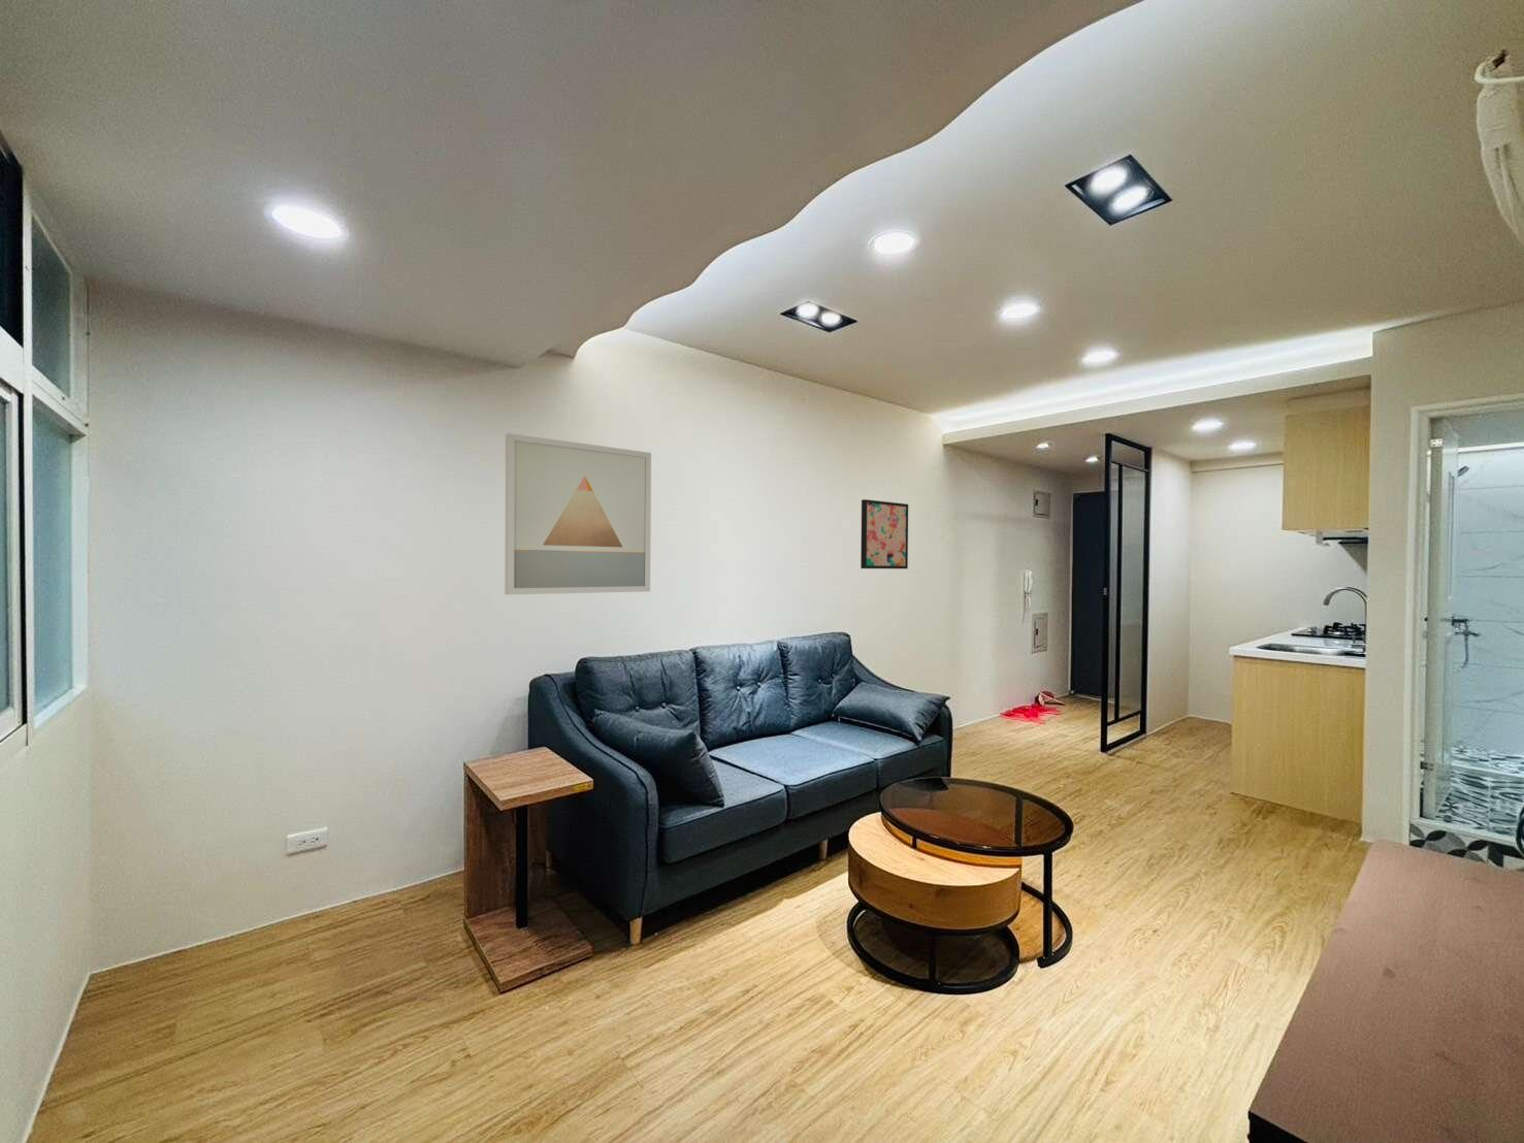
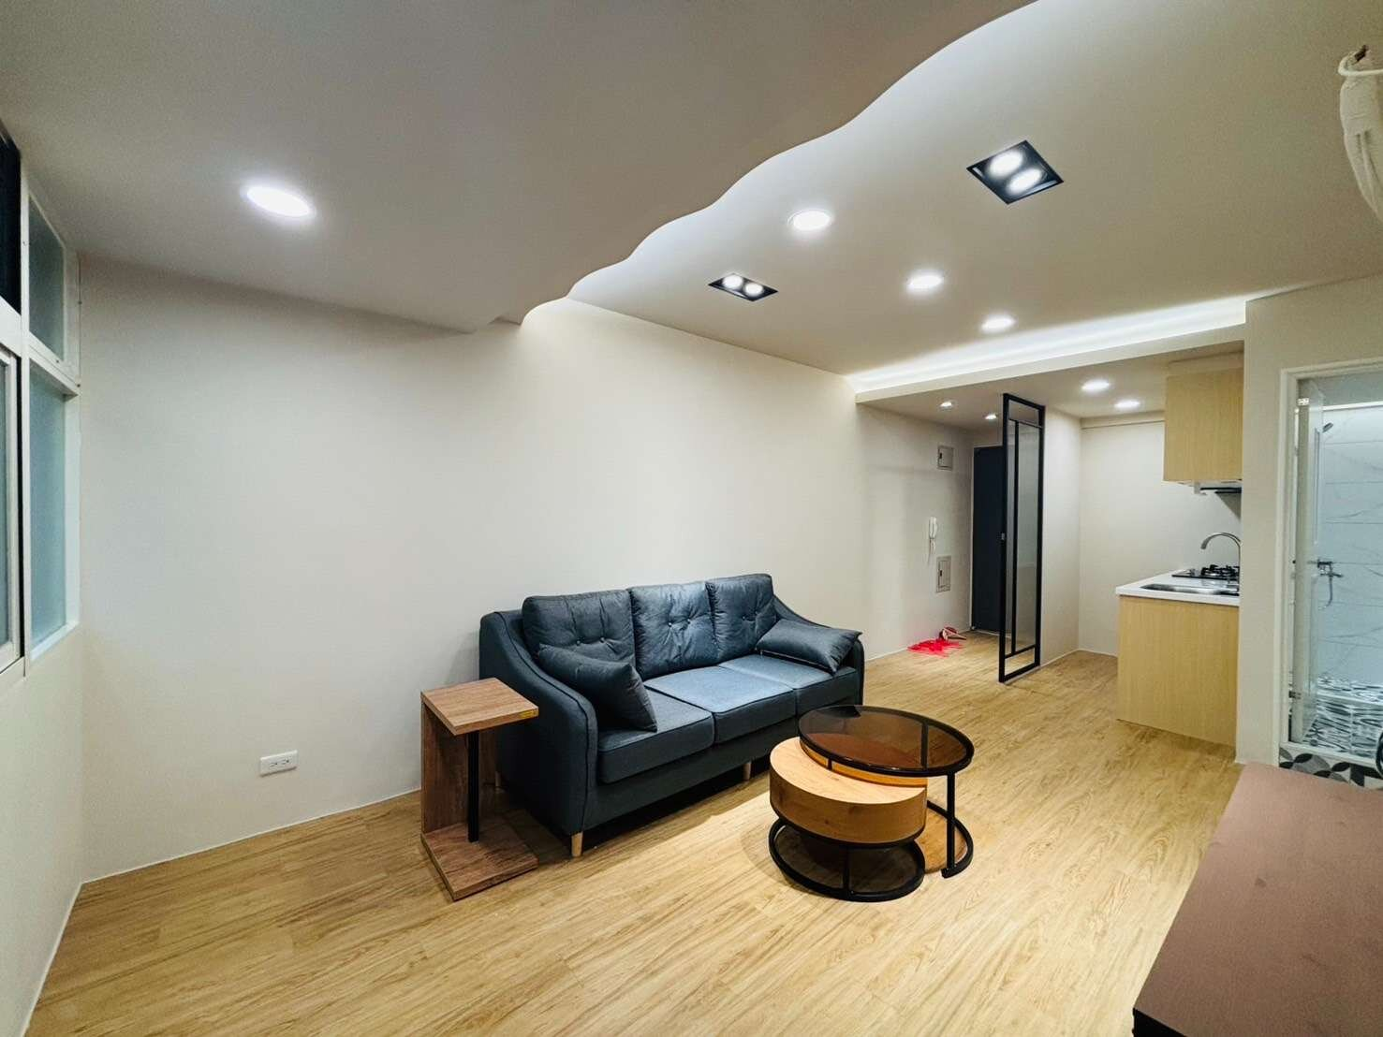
- wall art [503,432,652,596]
- wall art [860,498,909,569]
